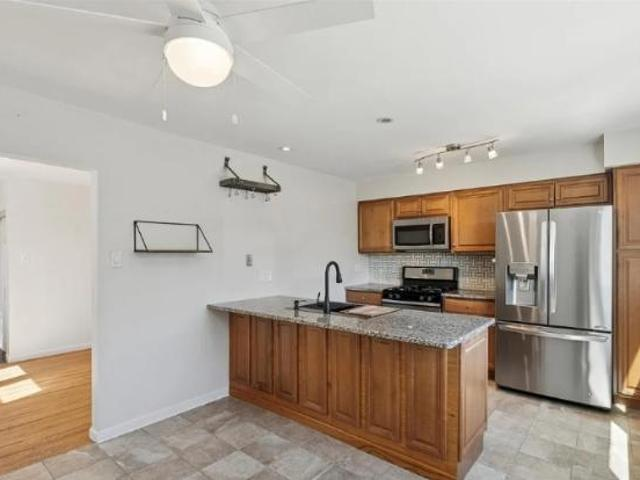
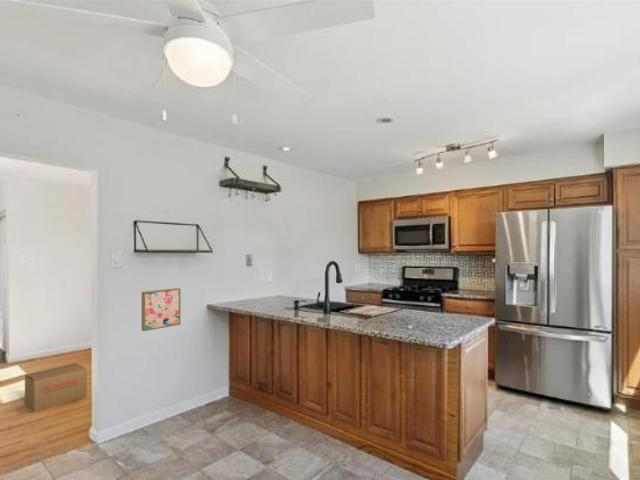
+ wall art [141,287,181,332]
+ cardboard box [24,362,88,413]
